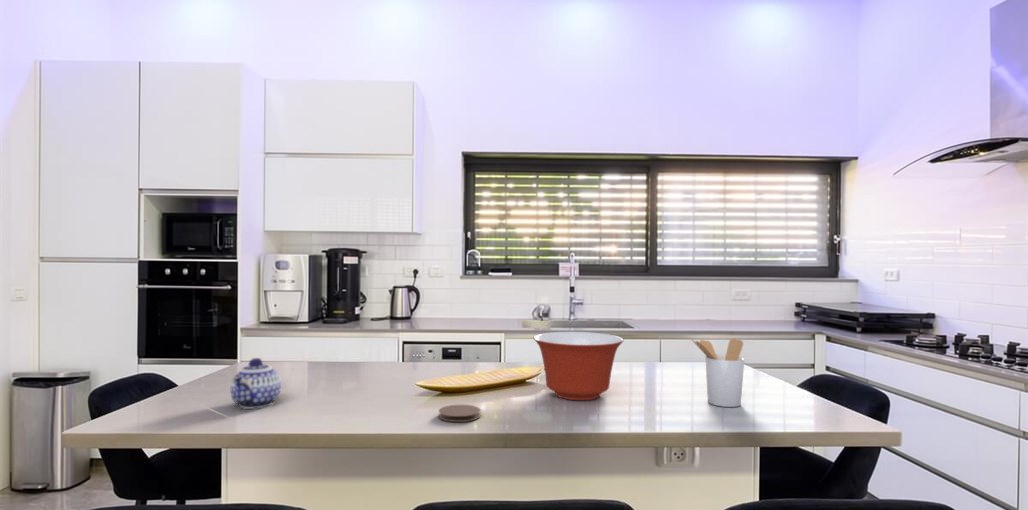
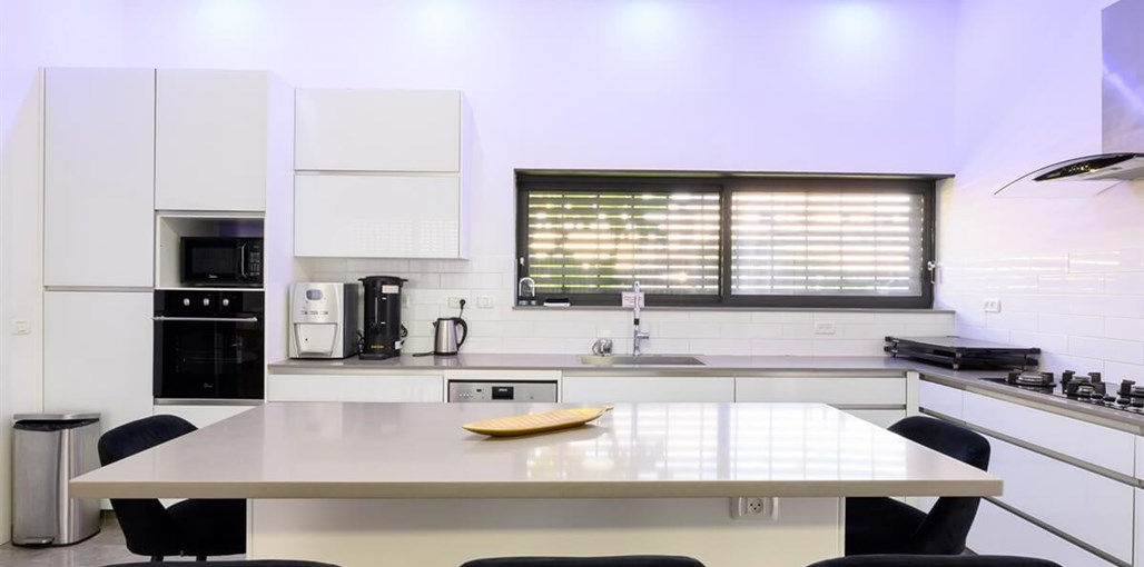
- teapot [230,357,282,410]
- coaster [438,404,481,423]
- mixing bowl [533,331,624,401]
- utensil holder [690,337,745,408]
